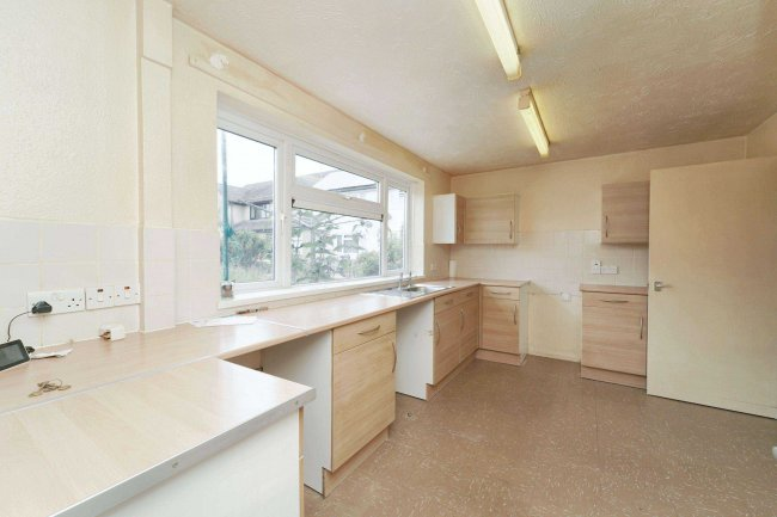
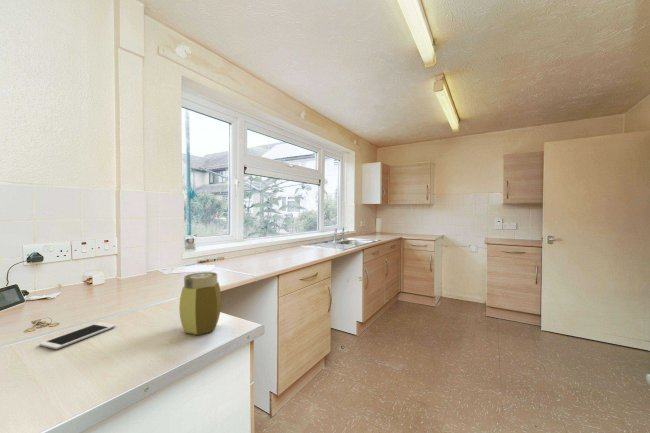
+ jar [178,271,222,336]
+ cell phone [39,321,117,350]
